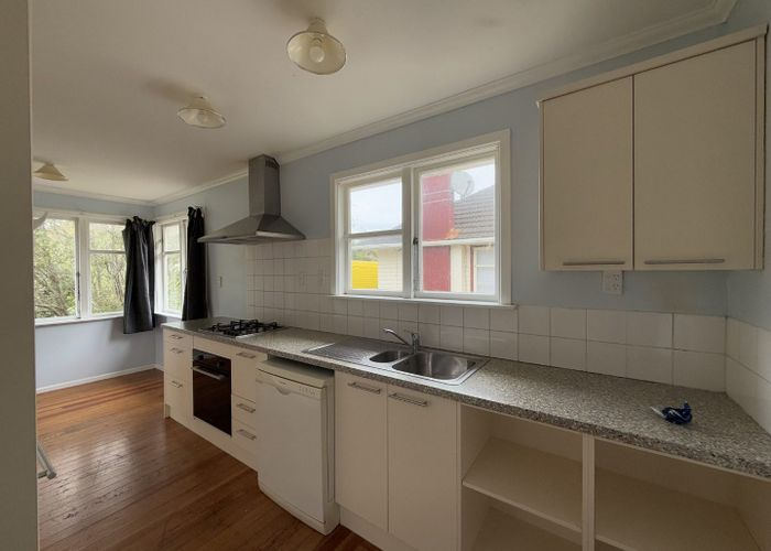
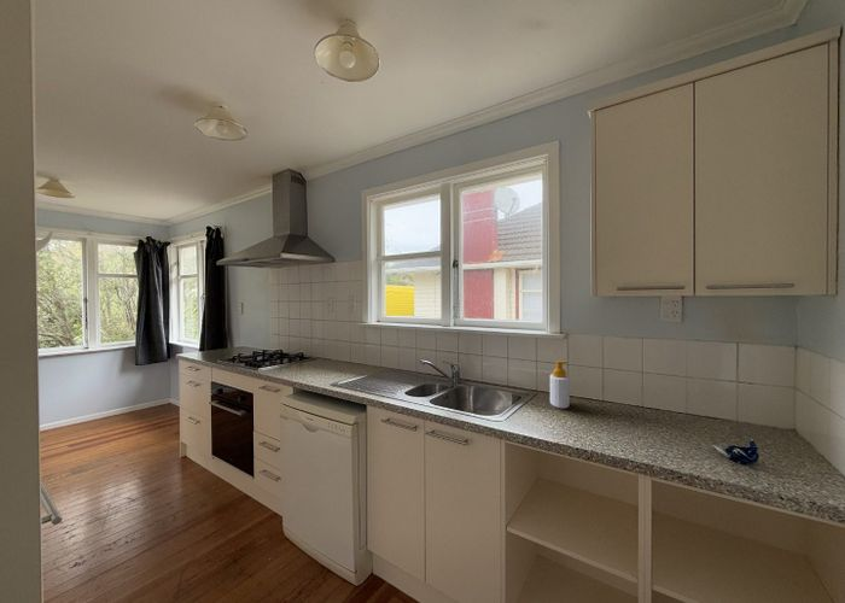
+ soap bottle [549,359,571,409]
